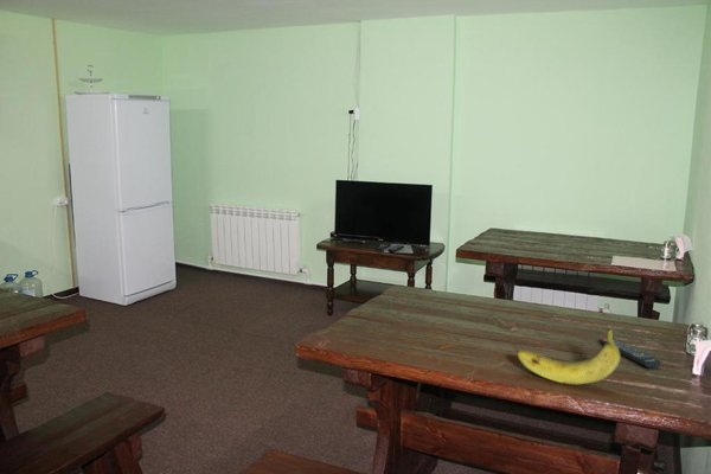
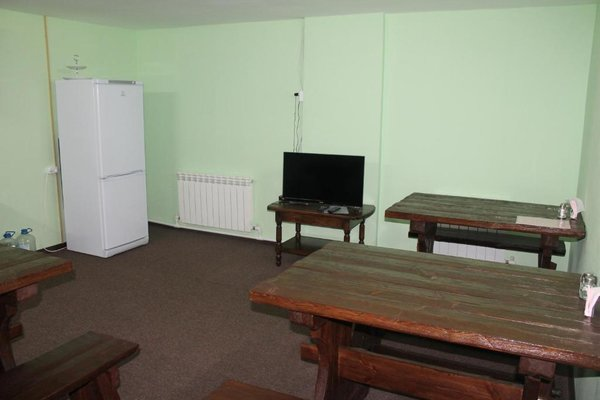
- remote control [597,338,661,370]
- banana [515,321,622,386]
